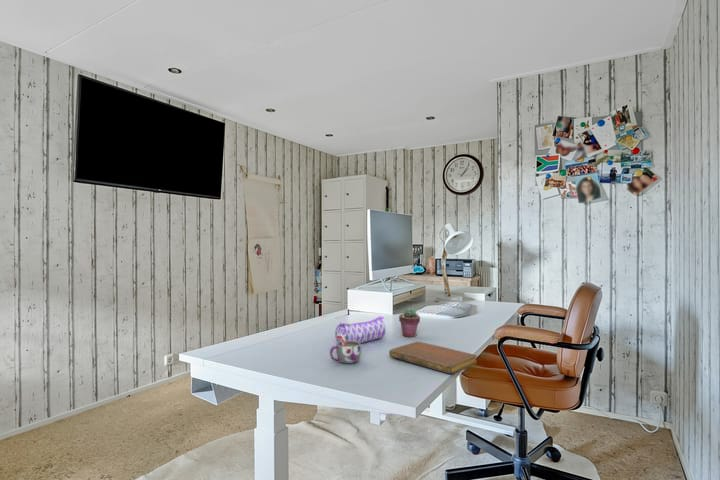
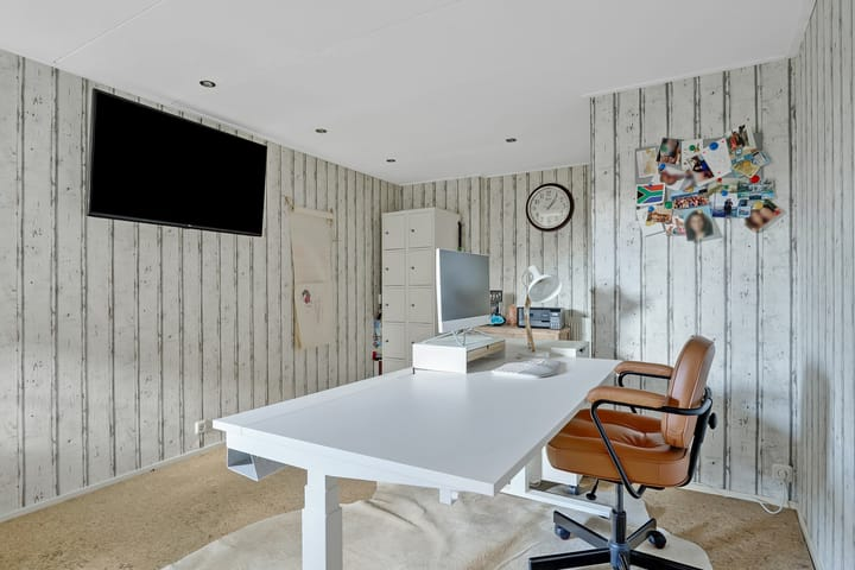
- pencil case [334,315,386,344]
- mug [329,335,362,365]
- potted succulent [398,307,421,338]
- notebook [388,341,478,375]
